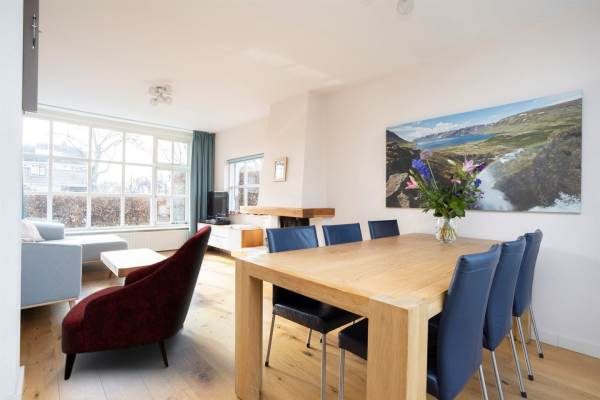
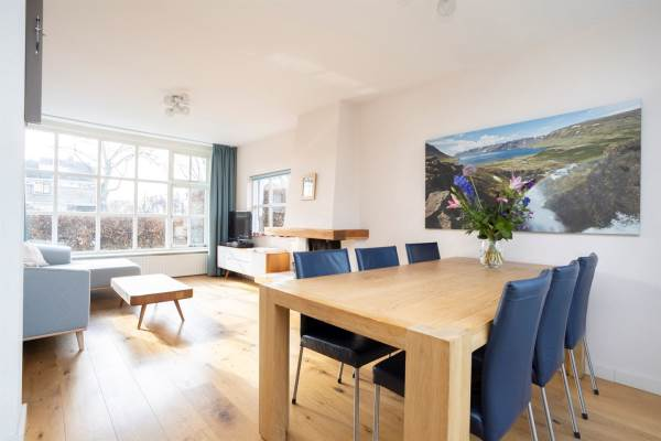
- armchair [60,224,213,382]
